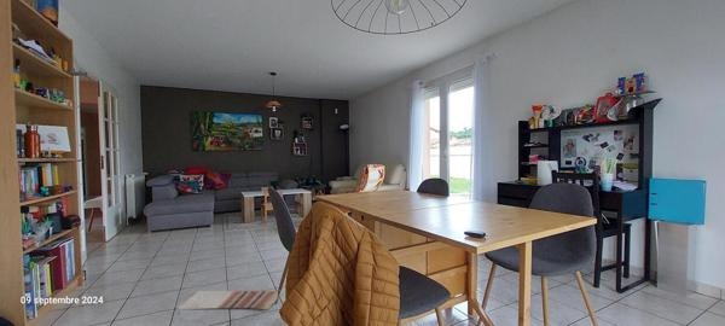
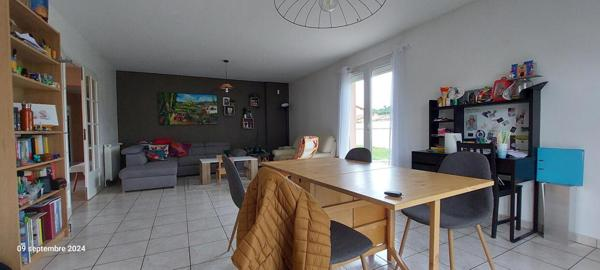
- rug [175,289,284,310]
